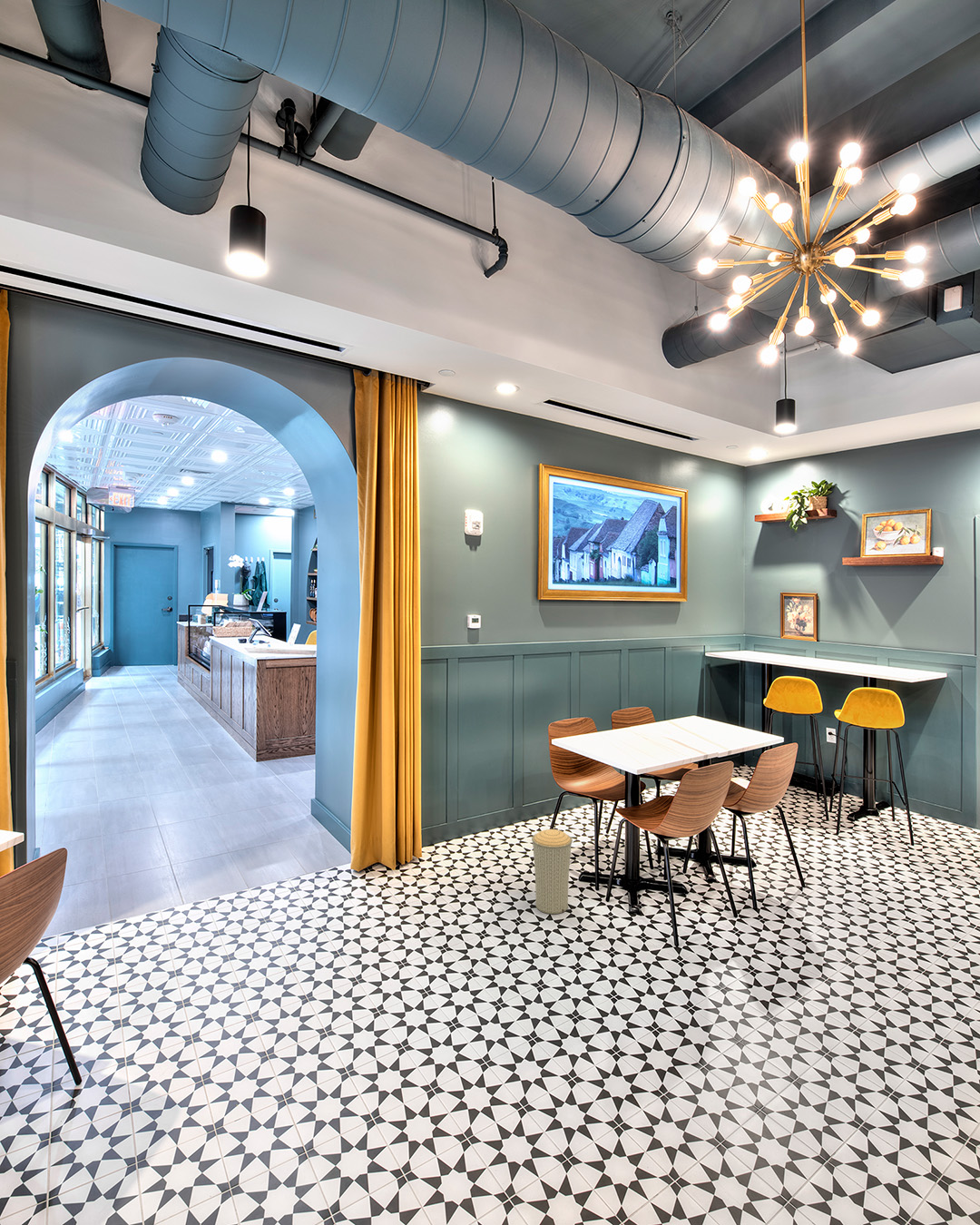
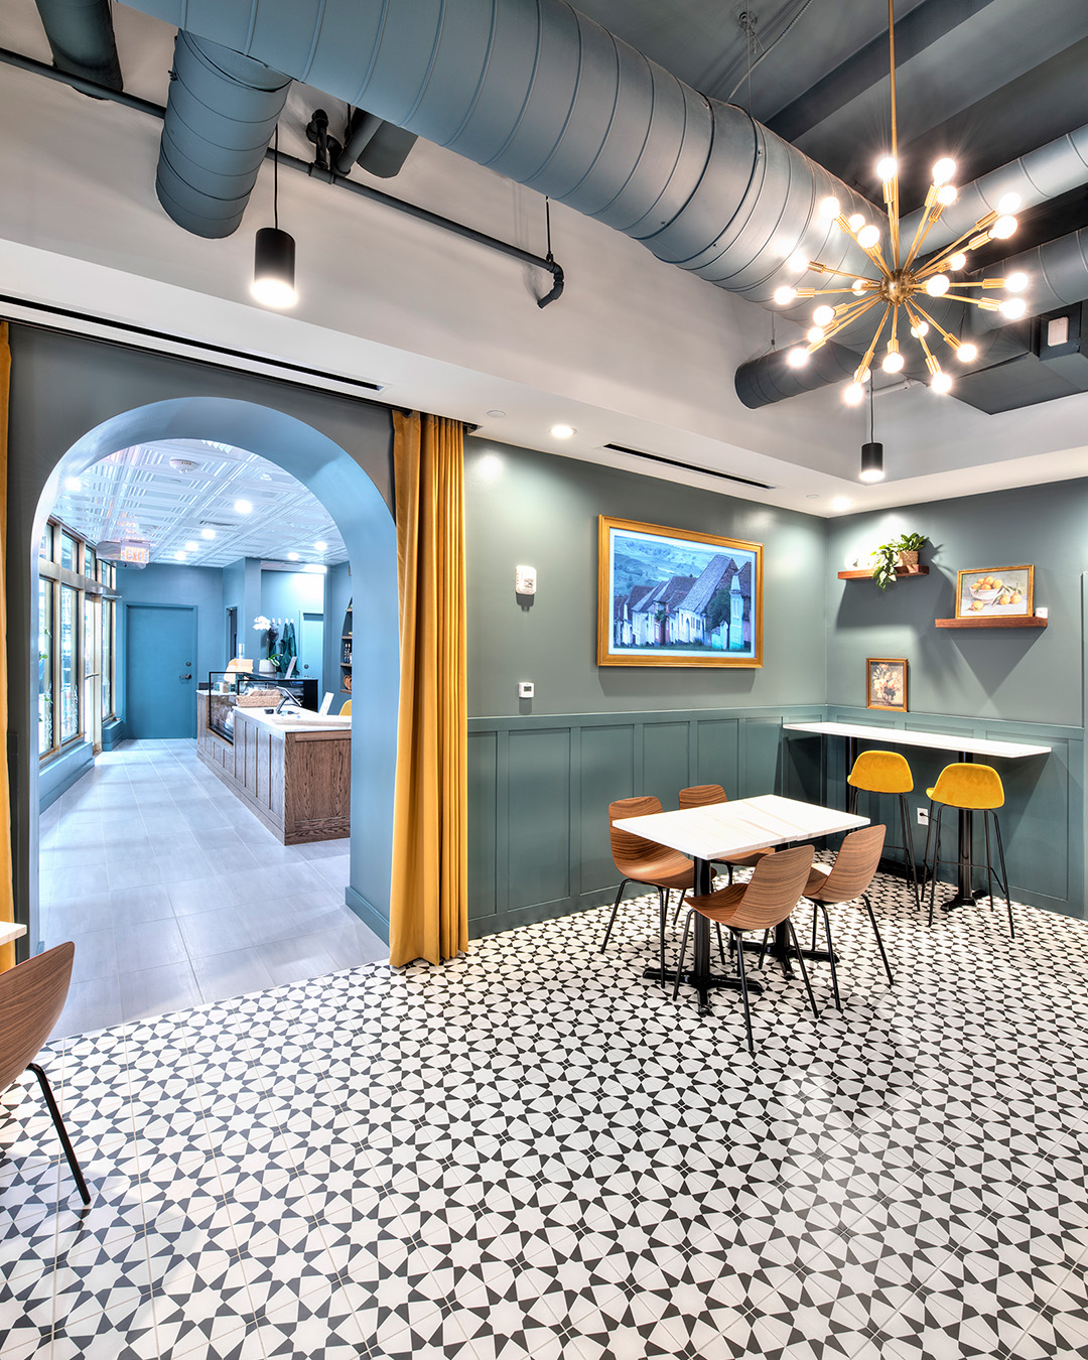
- trash can [531,828,573,915]
